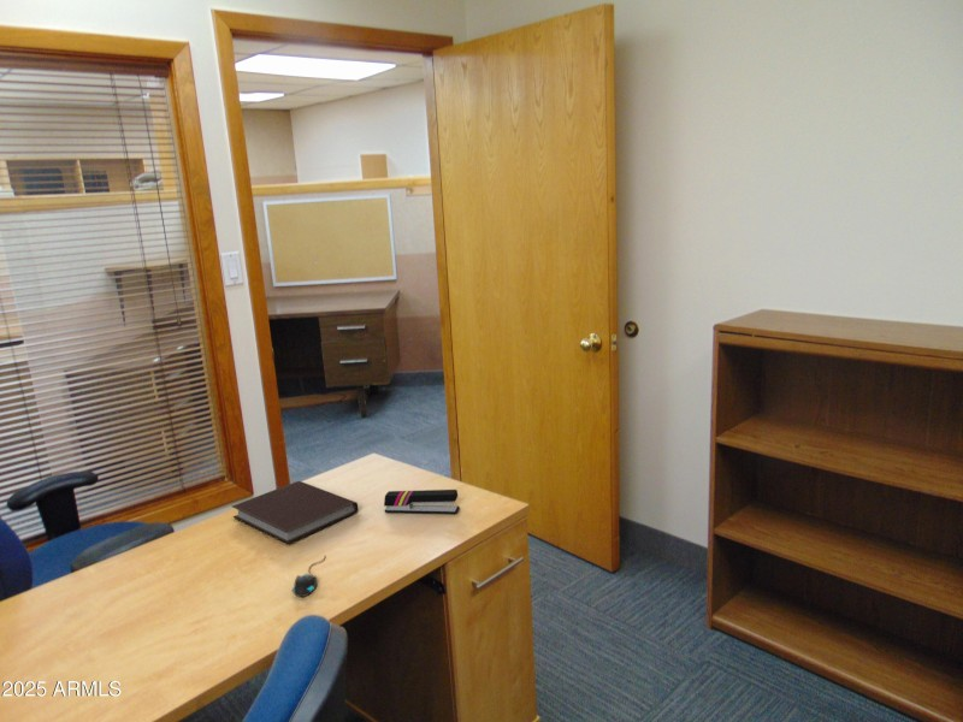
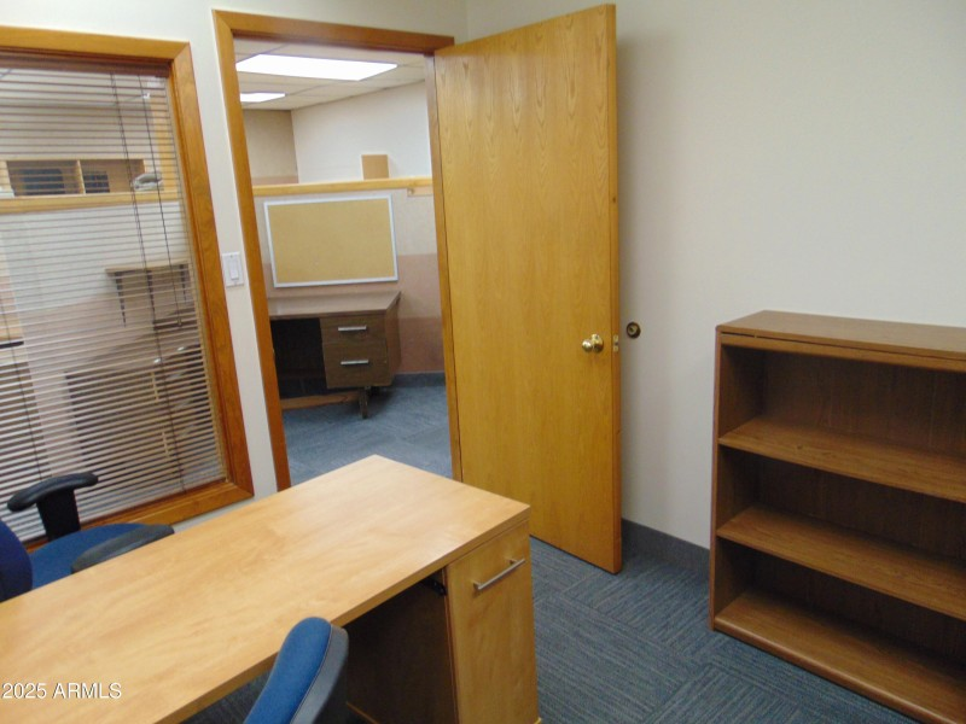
- notebook [231,480,359,545]
- stapler [383,489,461,515]
- mouse [291,554,326,598]
